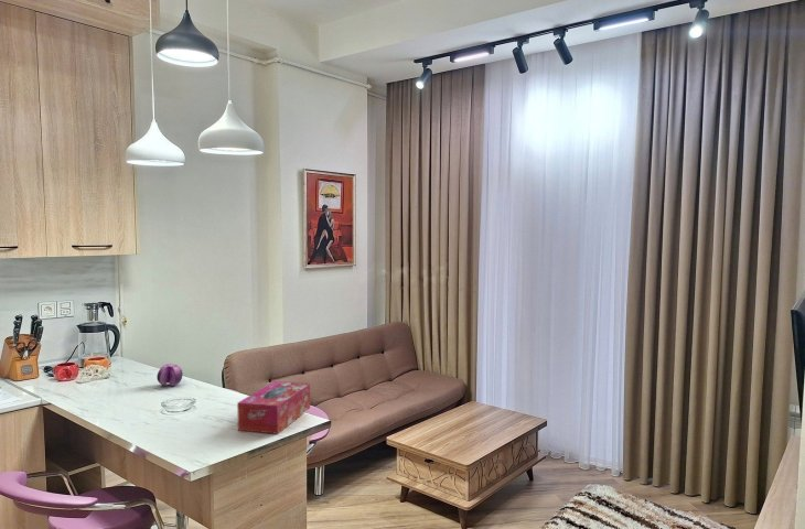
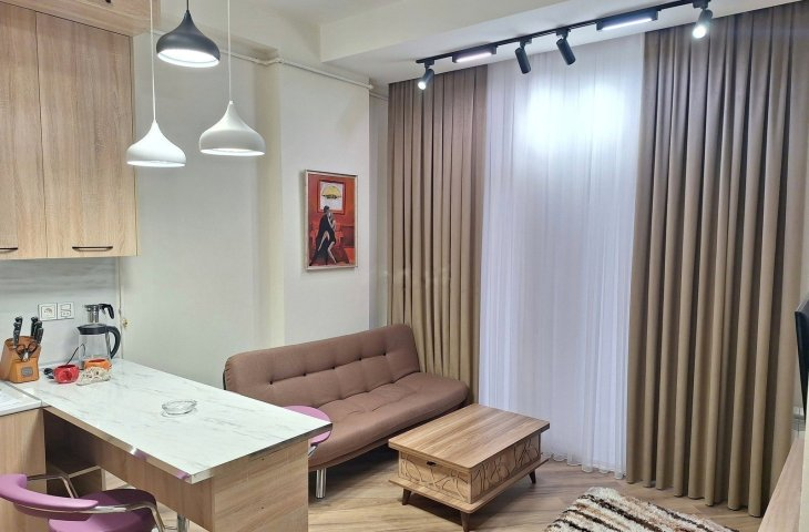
- tissue box [236,380,311,435]
- fruit [155,363,184,387]
